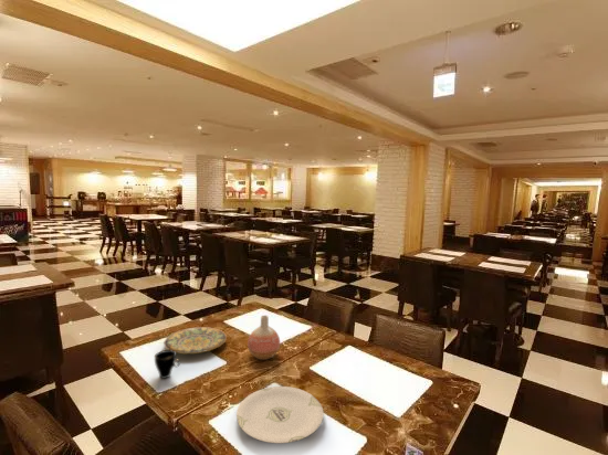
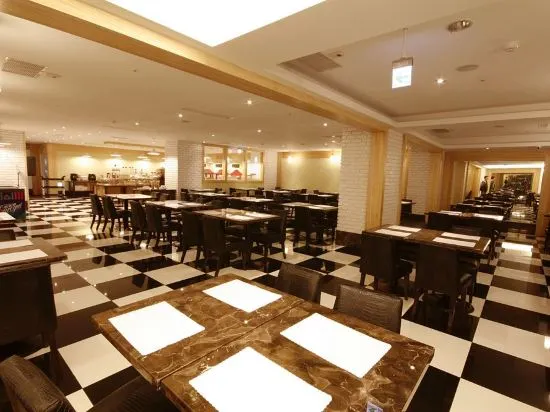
- plate [235,385,325,444]
- cup [154,349,181,380]
- vase [247,315,281,361]
- plate [163,326,228,355]
